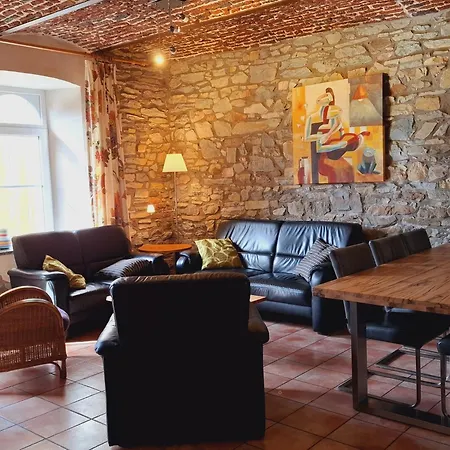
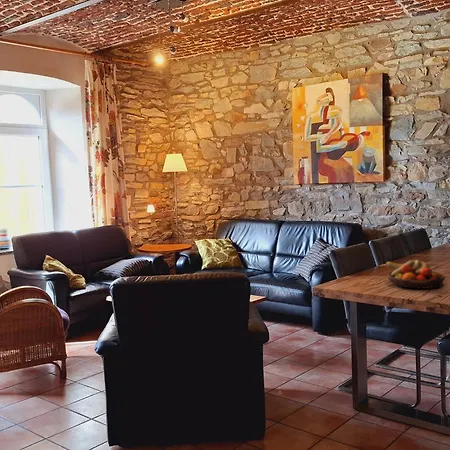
+ fruit bowl [385,259,447,290]
